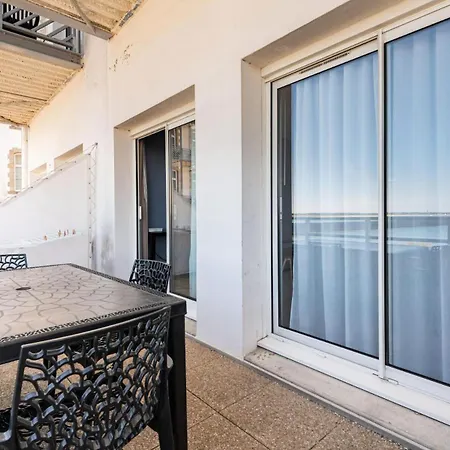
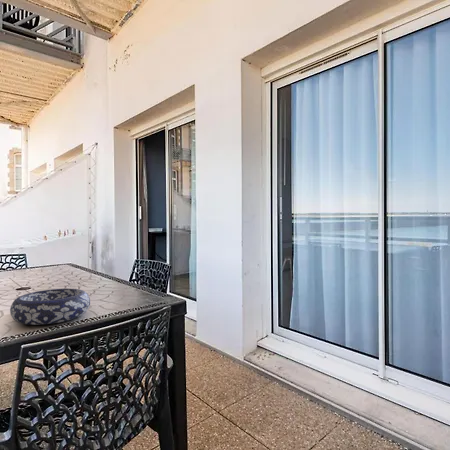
+ decorative bowl [9,288,91,326]
